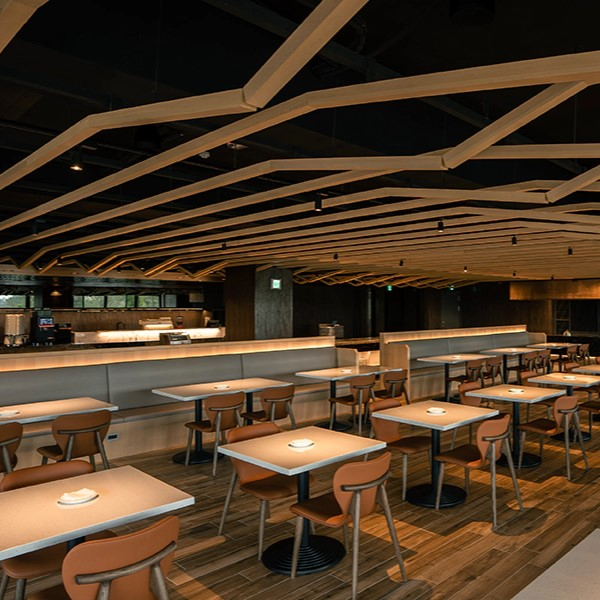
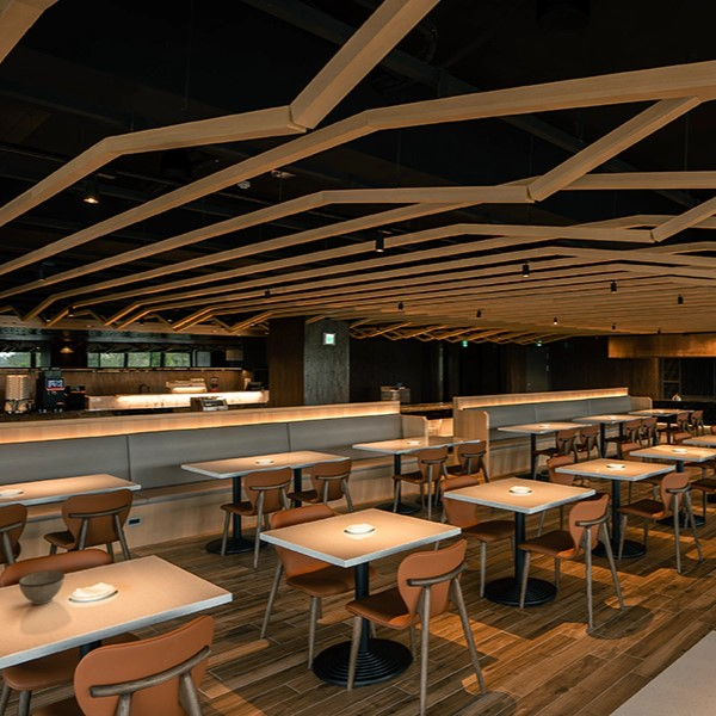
+ bowl [18,569,66,606]
